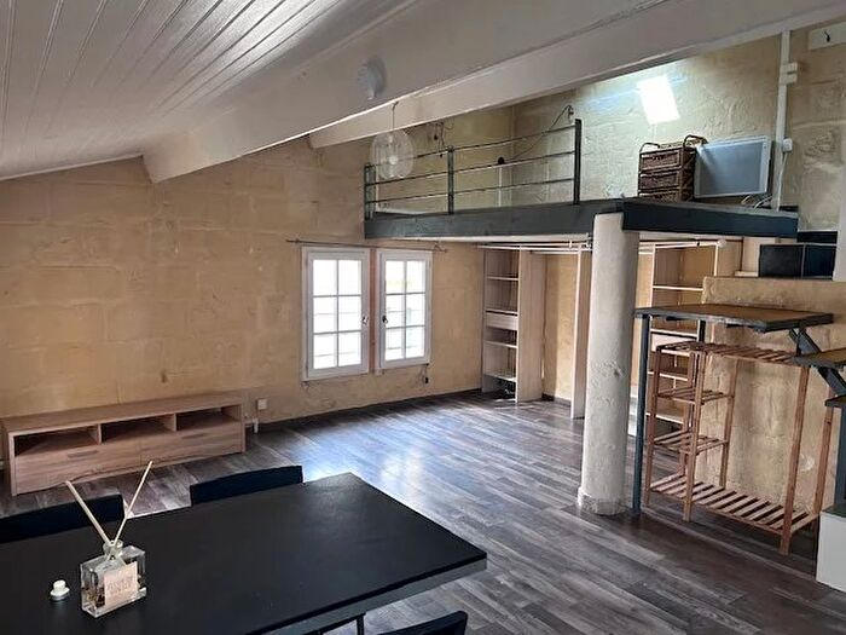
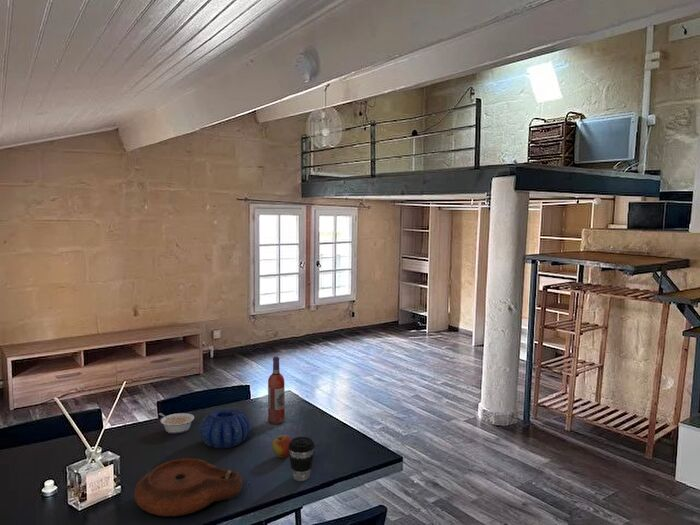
+ decorative bowl [198,408,252,450]
+ plate [133,457,243,517]
+ coffee cup [288,436,316,482]
+ wine bottle [267,355,286,425]
+ apple [271,433,292,459]
+ legume [158,412,195,435]
